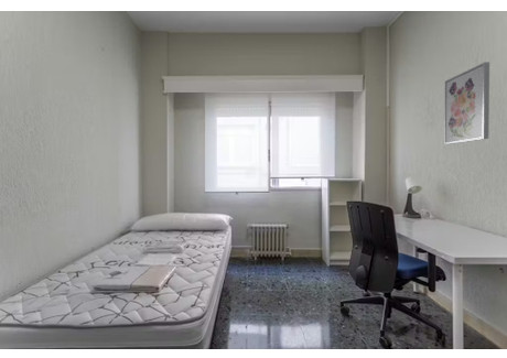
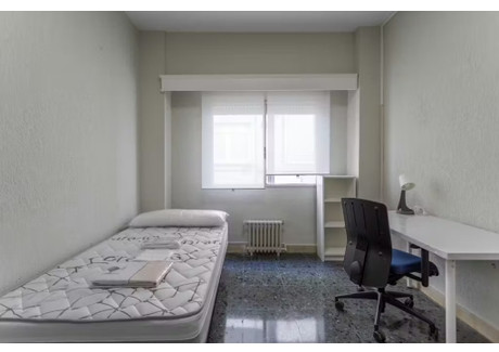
- wall art [443,61,490,145]
